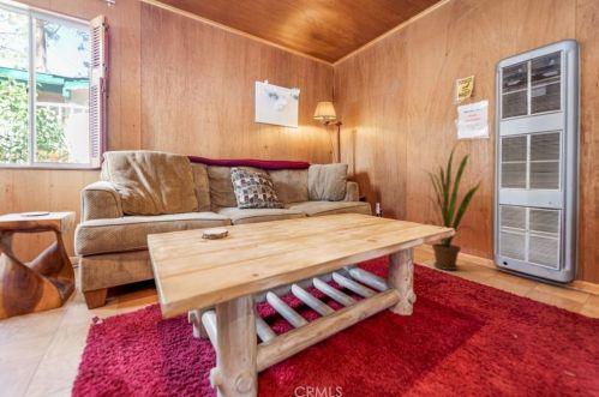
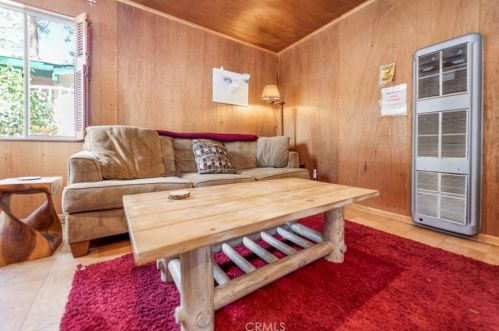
- house plant [419,146,489,271]
